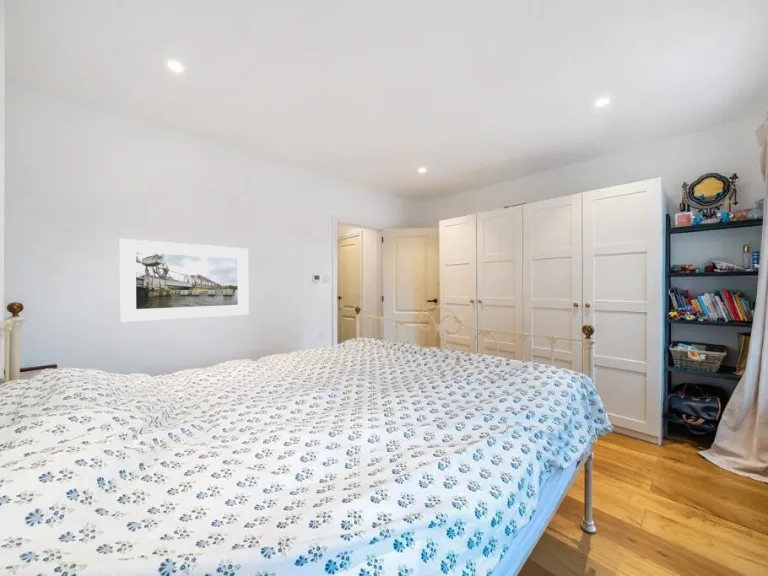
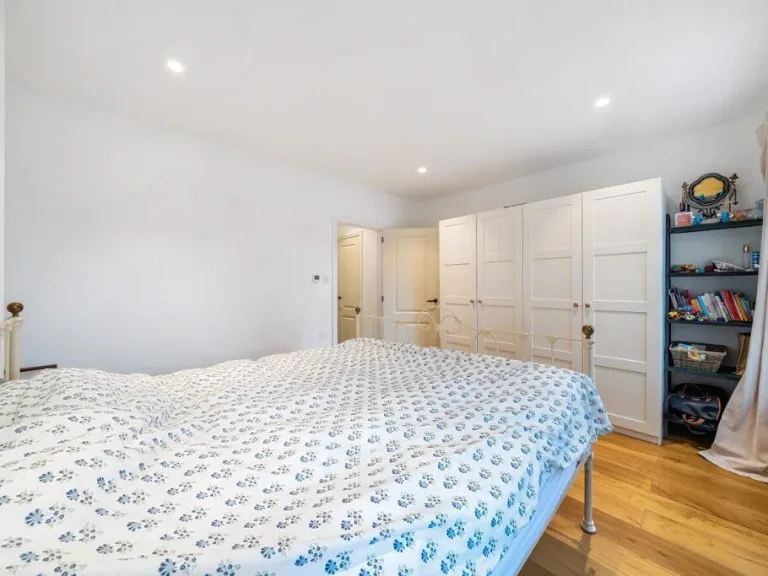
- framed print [118,238,249,324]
